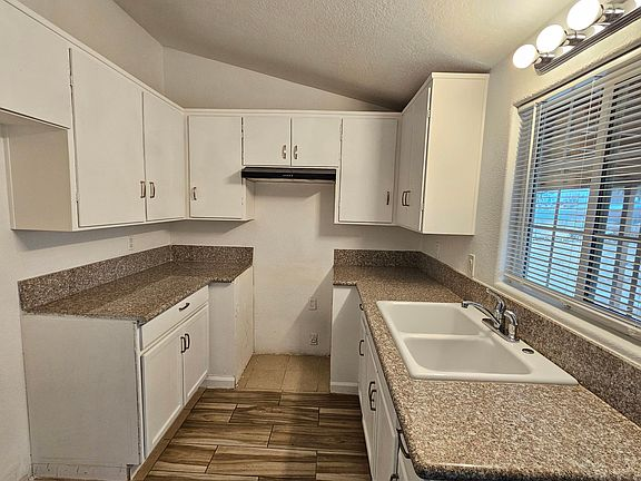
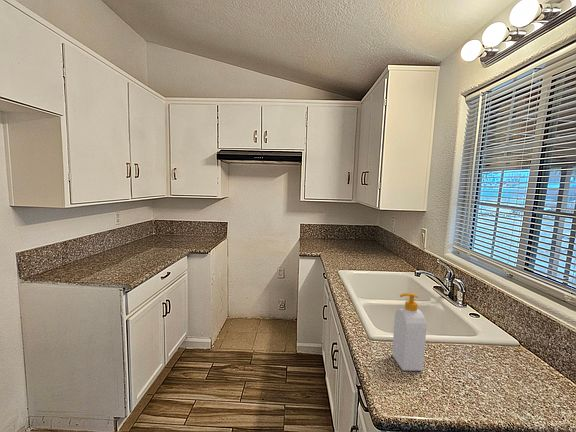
+ soap bottle [391,292,427,372]
